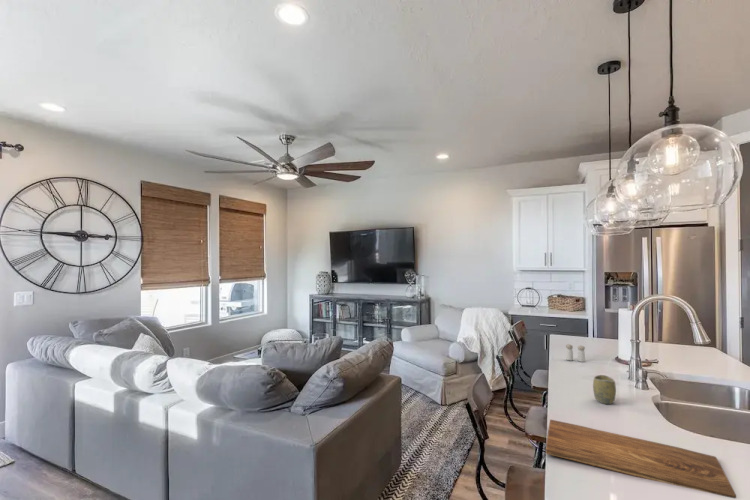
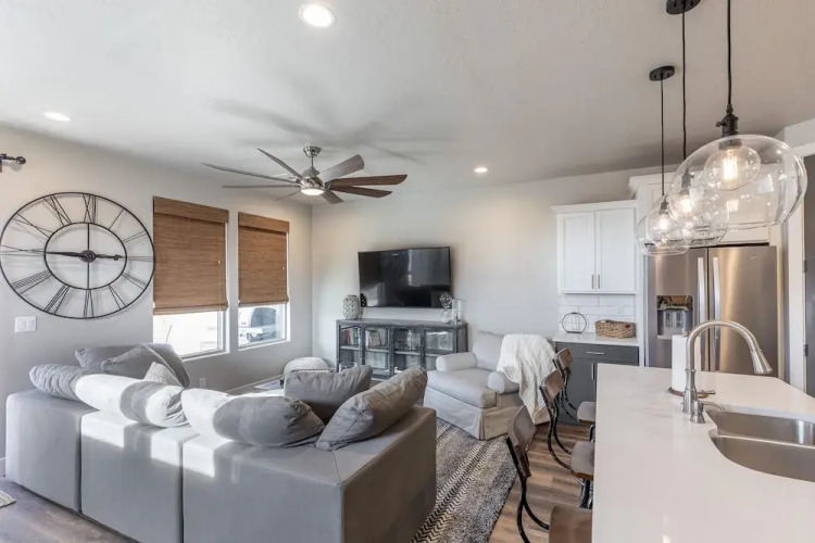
- cutting board [545,419,737,499]
- cup [592,374,617,405]
- salt and pepper shaker [565,343,586,363]
